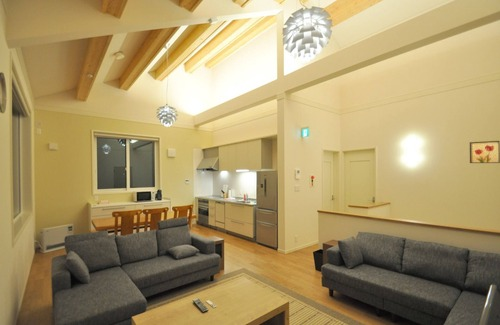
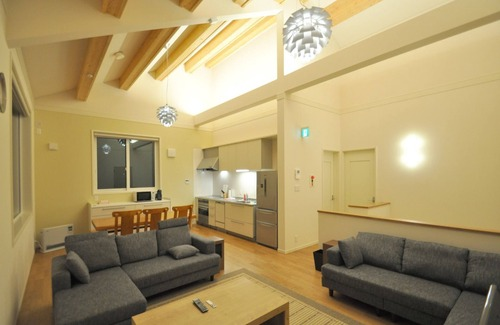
- wall art [469,140,500,164]
